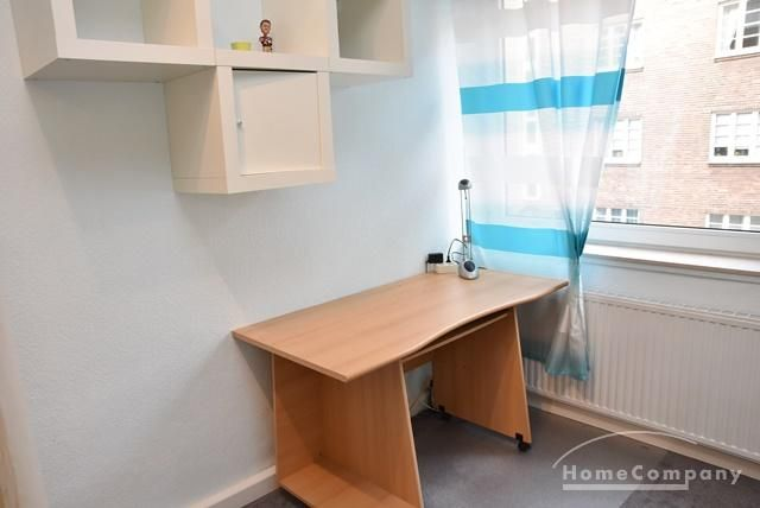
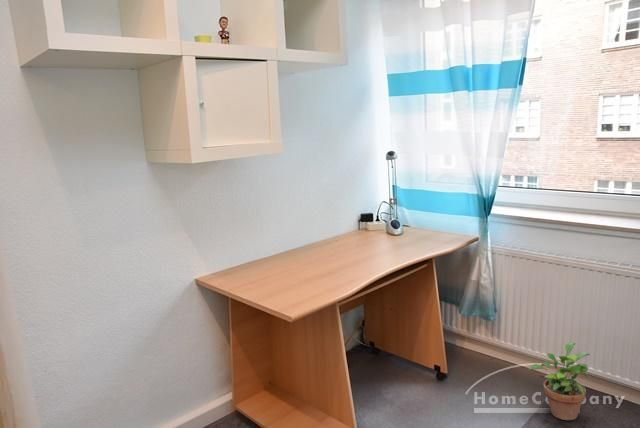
+ potted plant [528,341,591,421]
